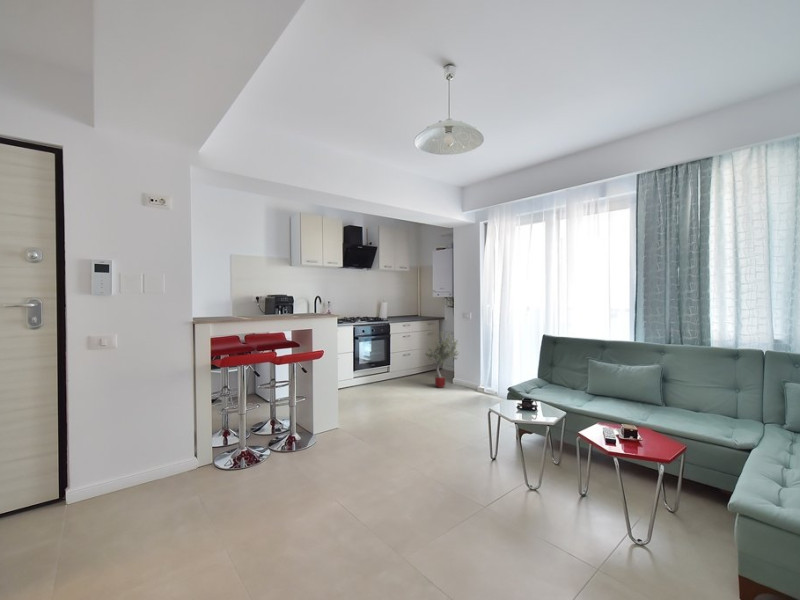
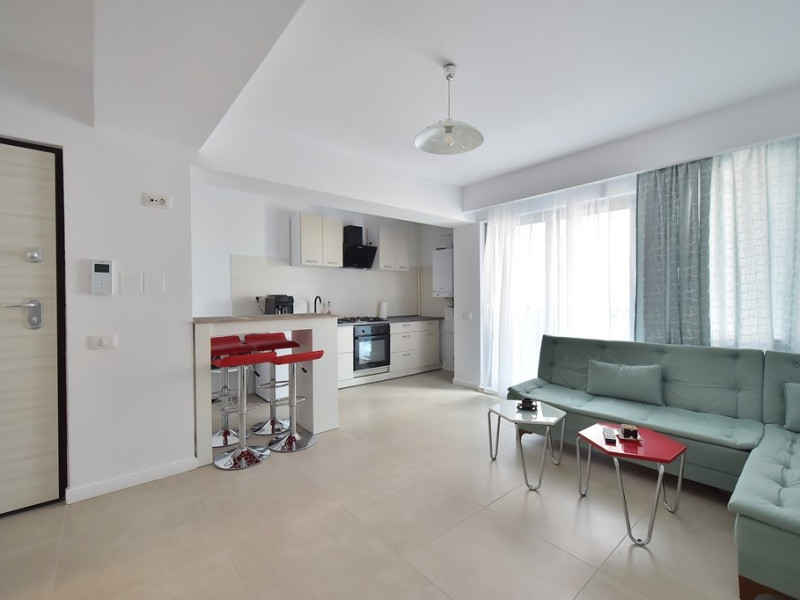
- potted tree [424,331,461,389]
